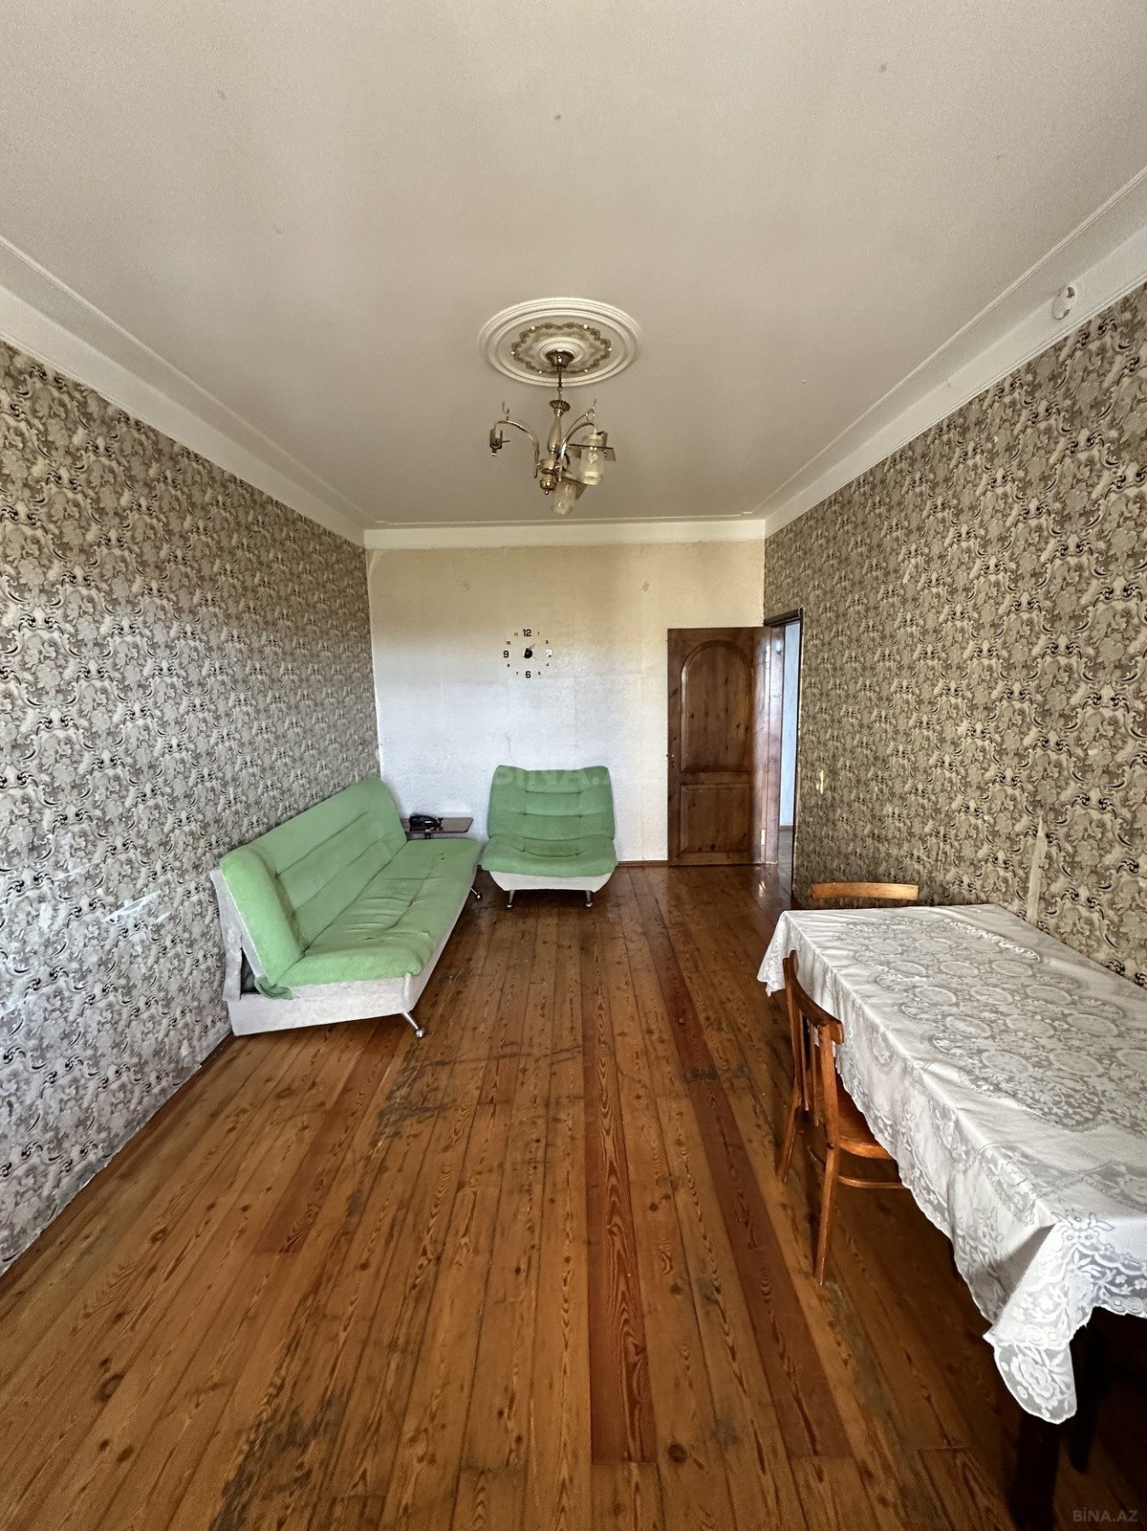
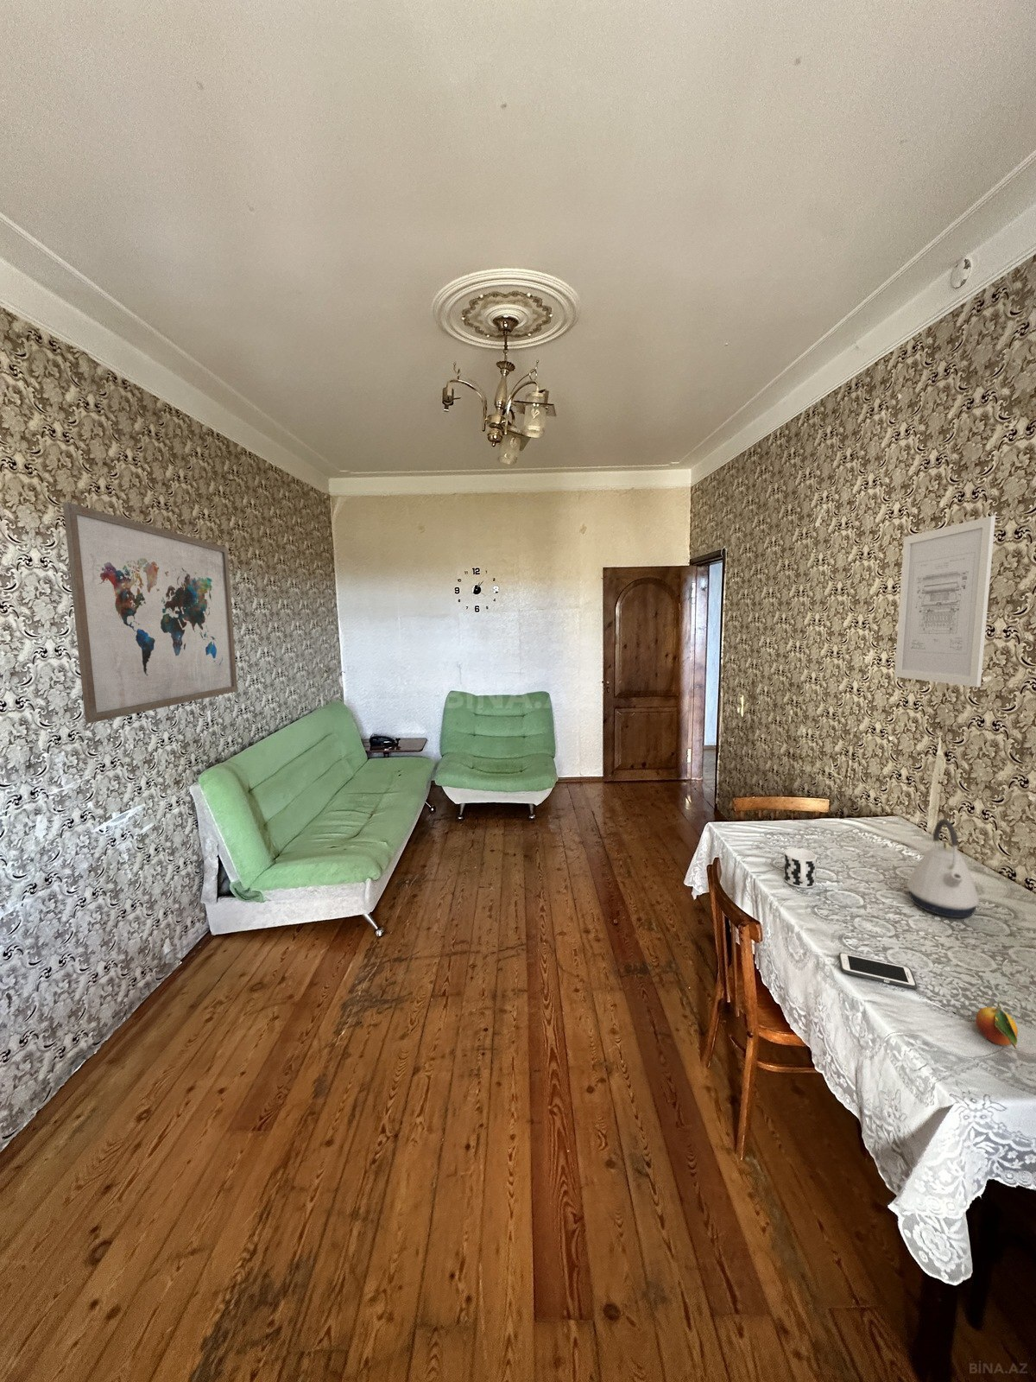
+ cup [784,848,817,889]
+ kettle [906,818,979,920]
+ fruit [975,1000,1019,1049]
+ wall art [62,502,238,724]
+ wall art [893,515,997,688]
+ cell phone [838,952,917,990]
